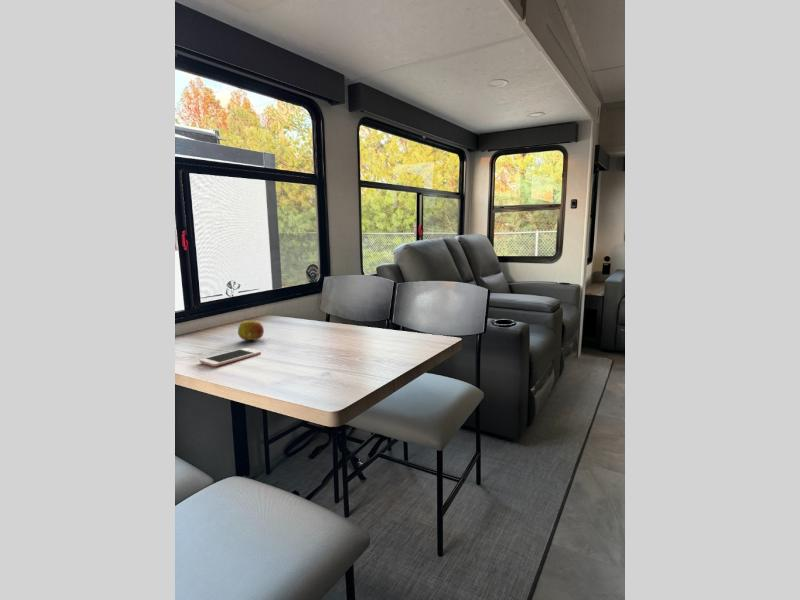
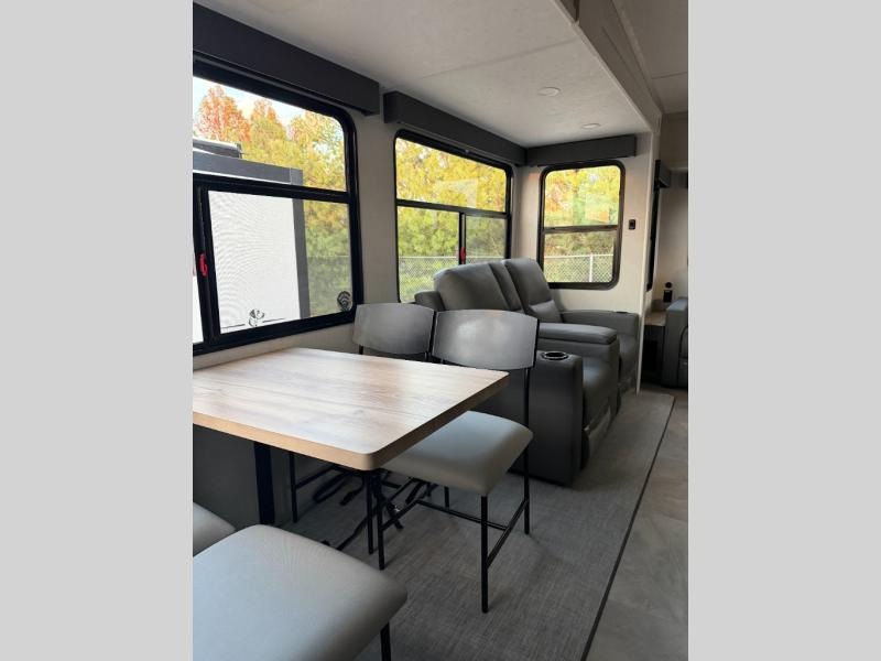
- fruit [237,320,265,341]
- cell phone [199,347,262,368]
